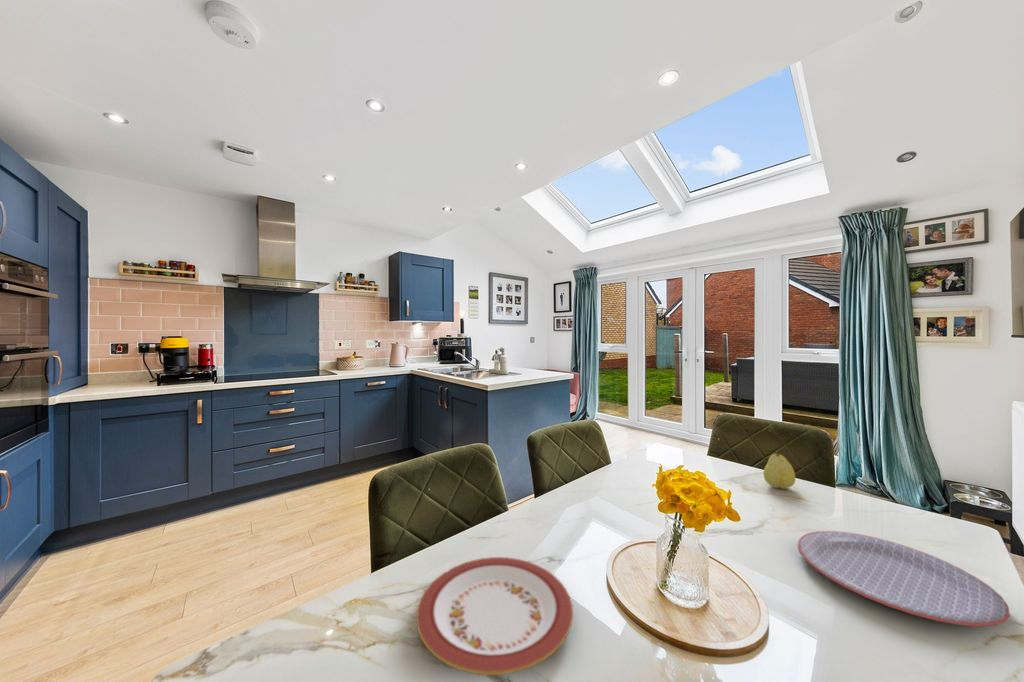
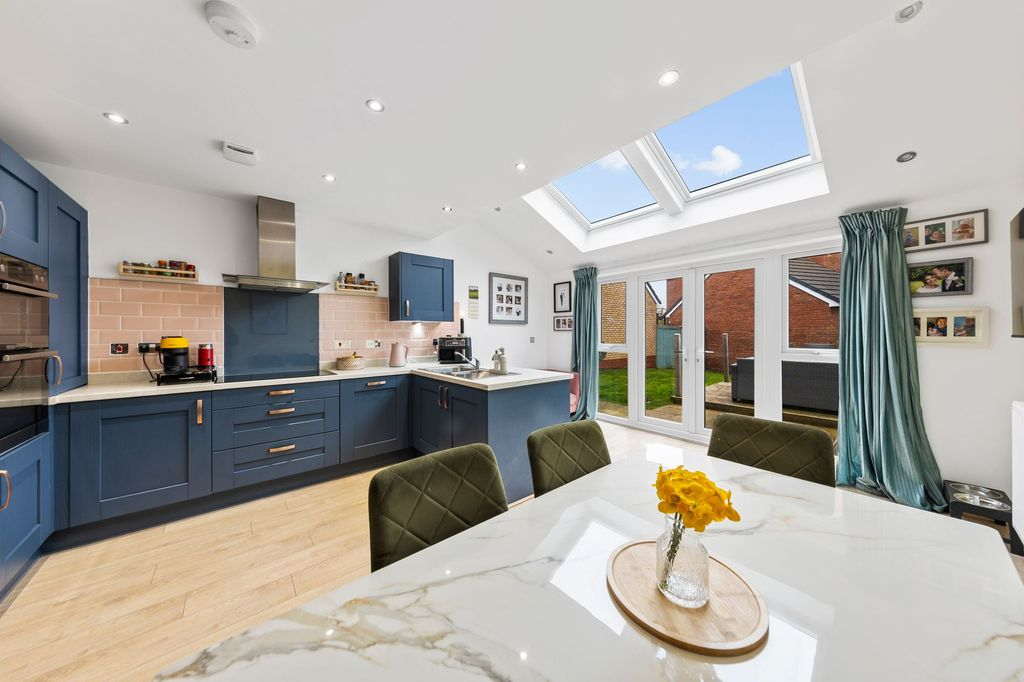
- plate [797,530,1011,628]
- plate [415,556,574,676]
- fruit [762,451,796,490]
